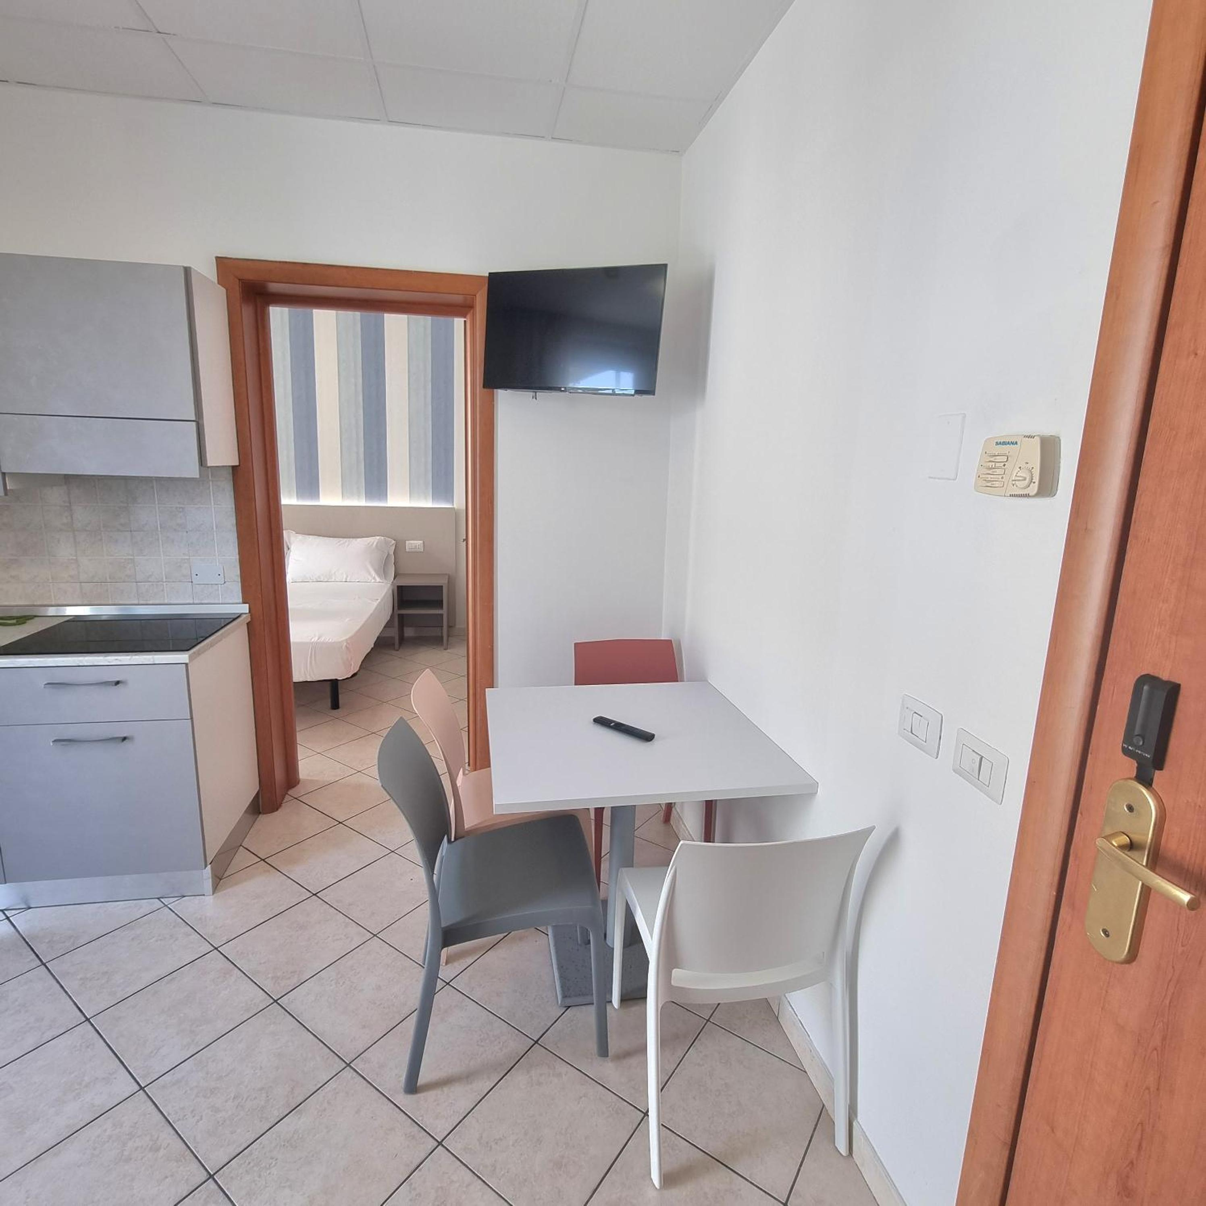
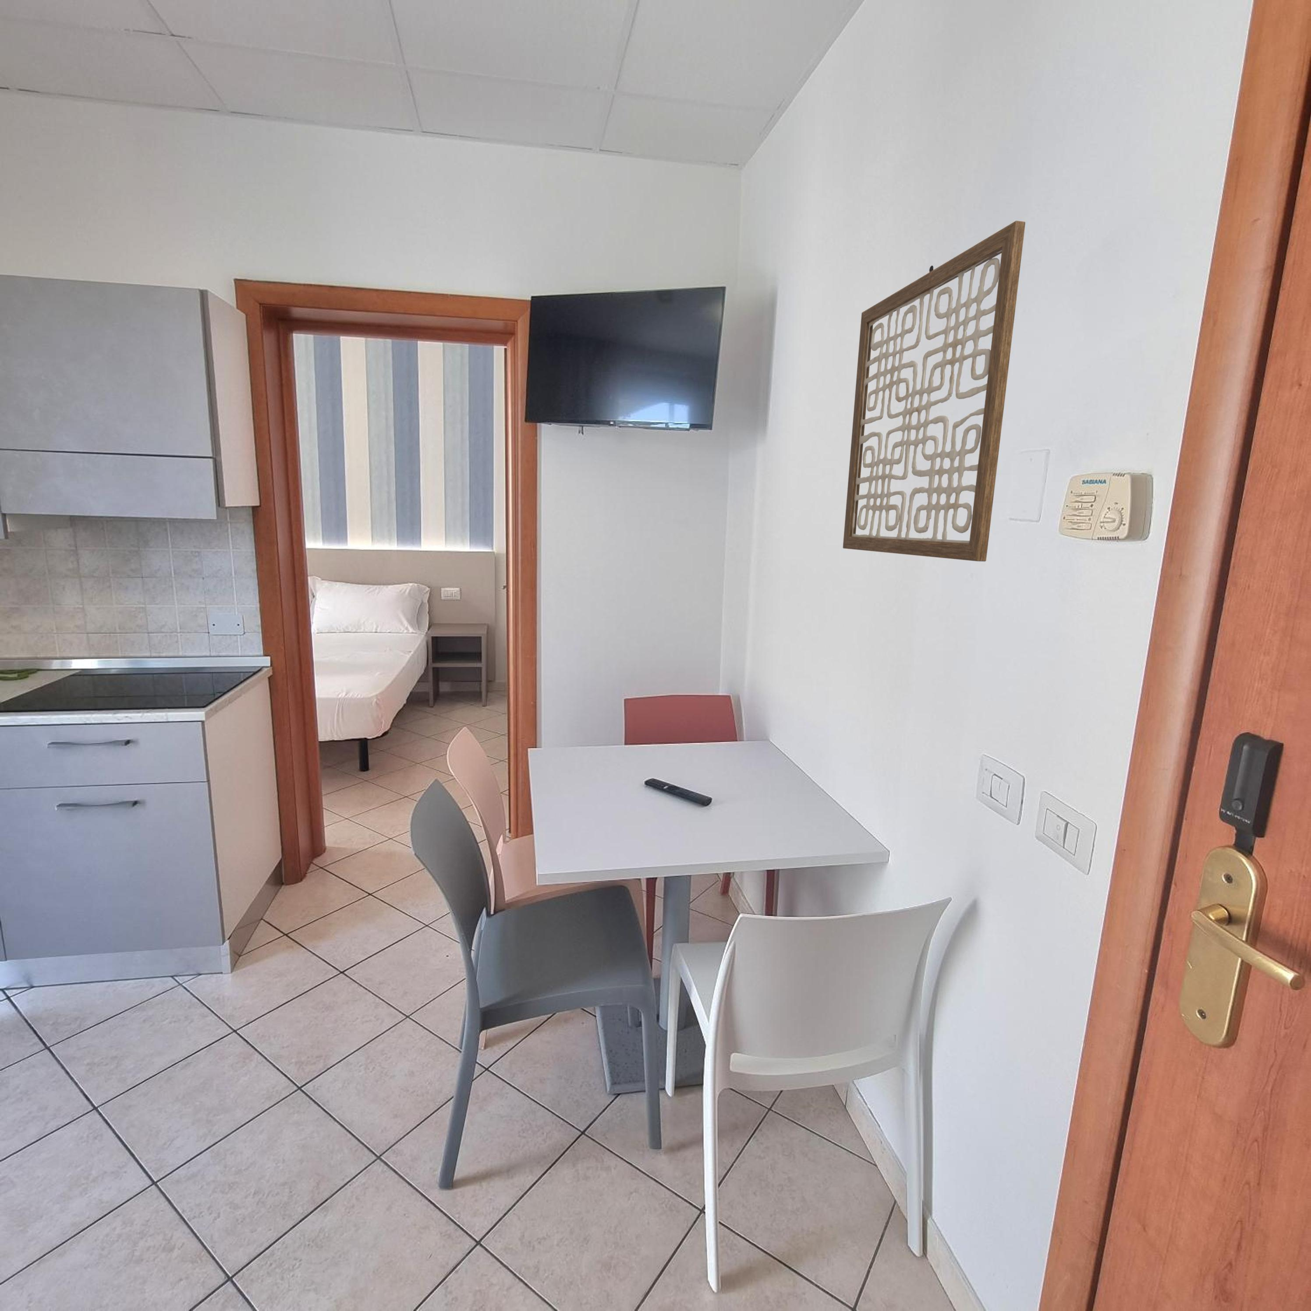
+ wall art [843,221,1025,562]
